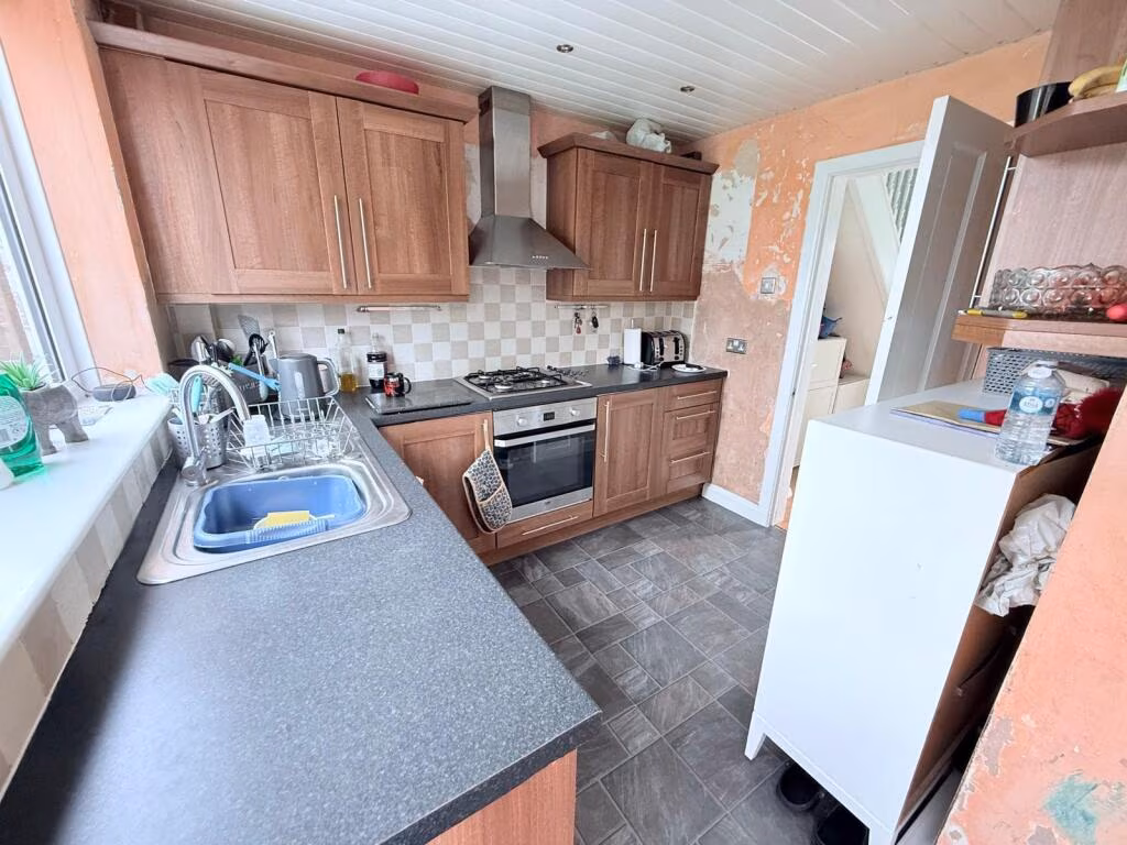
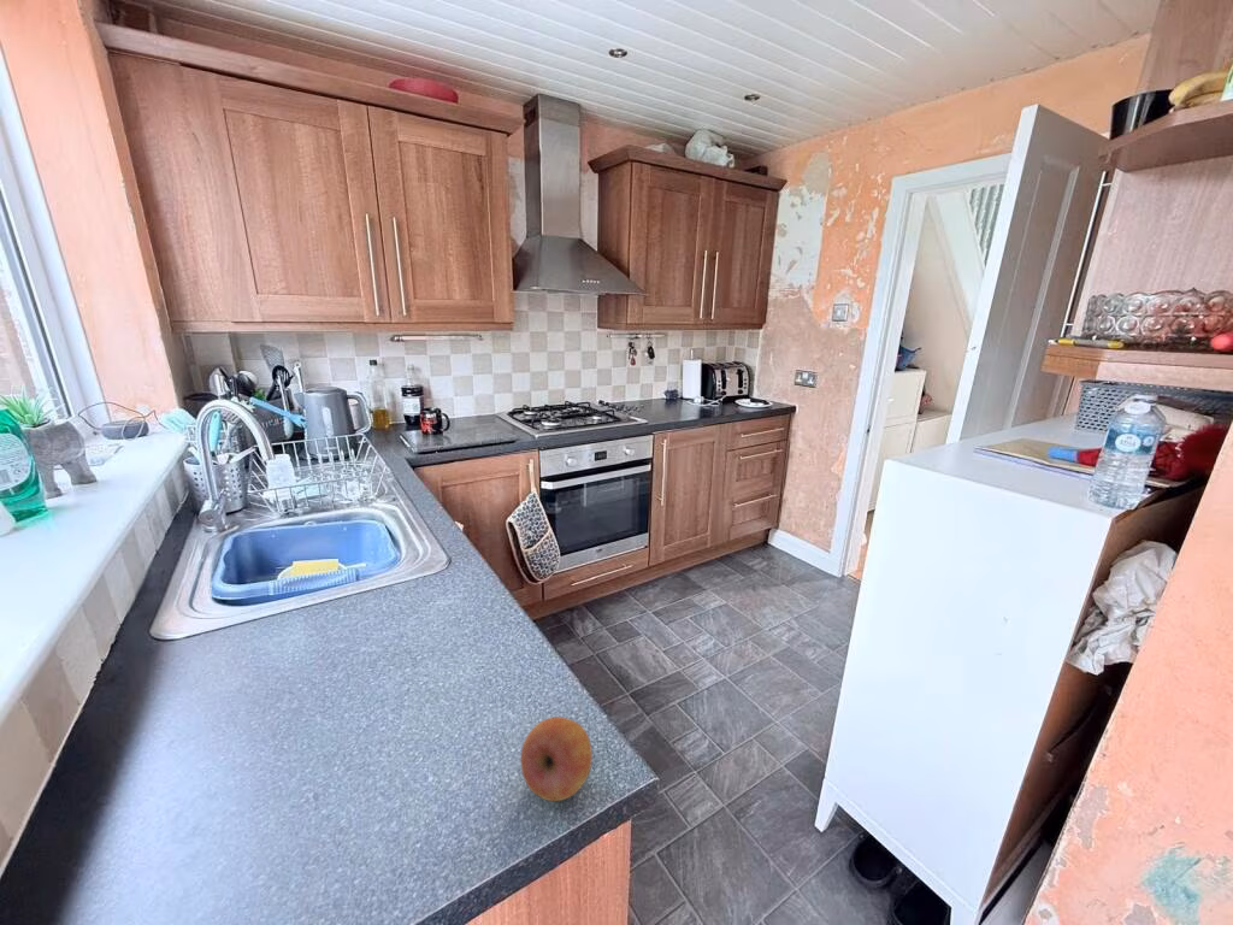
+ fruit [520,715,594,802]
